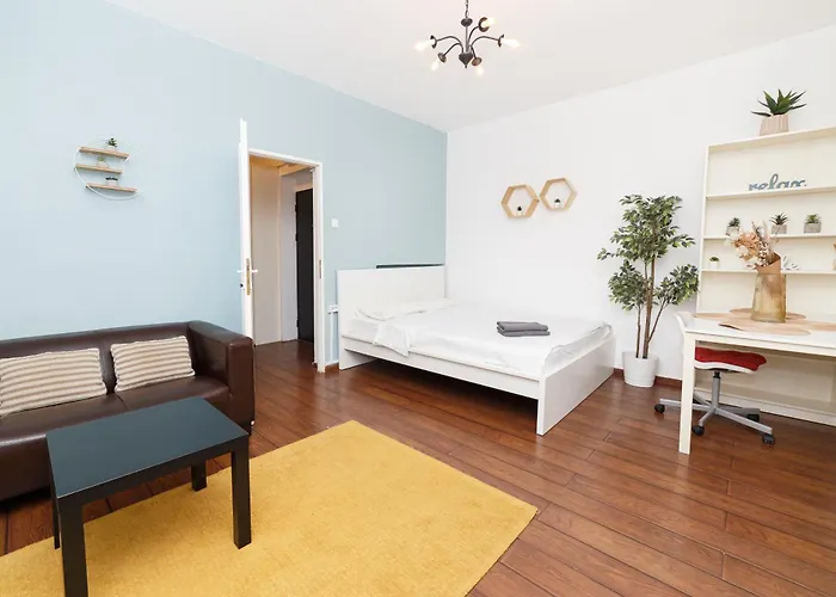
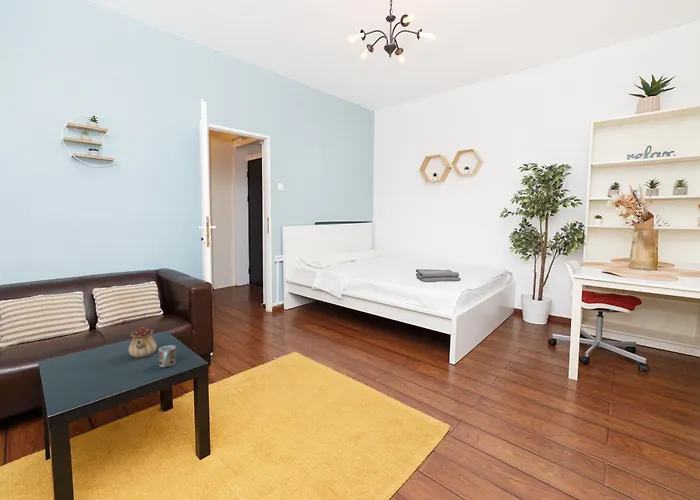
+ cup [158,344,177,368]
+ teapot [128,324,158,358]
